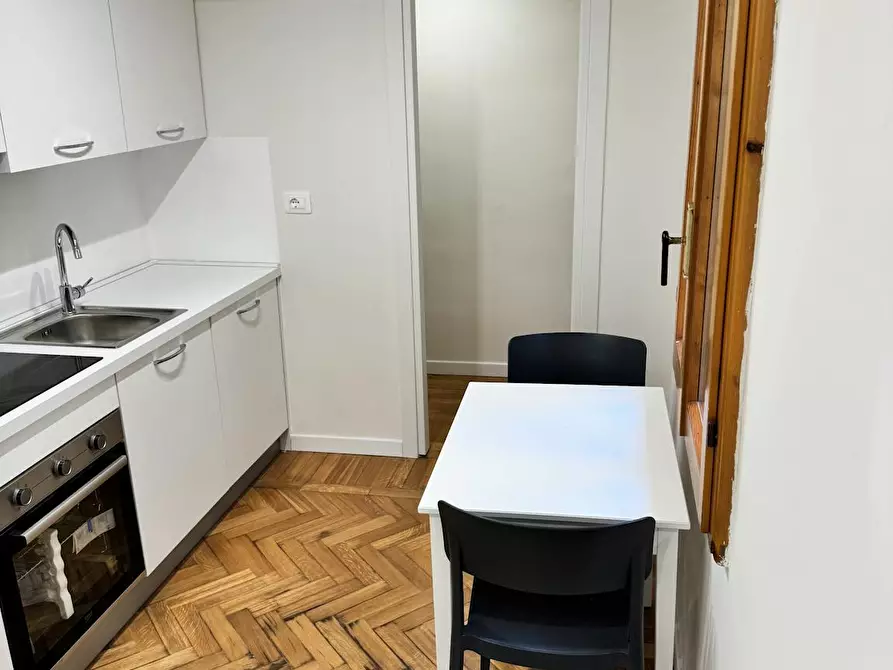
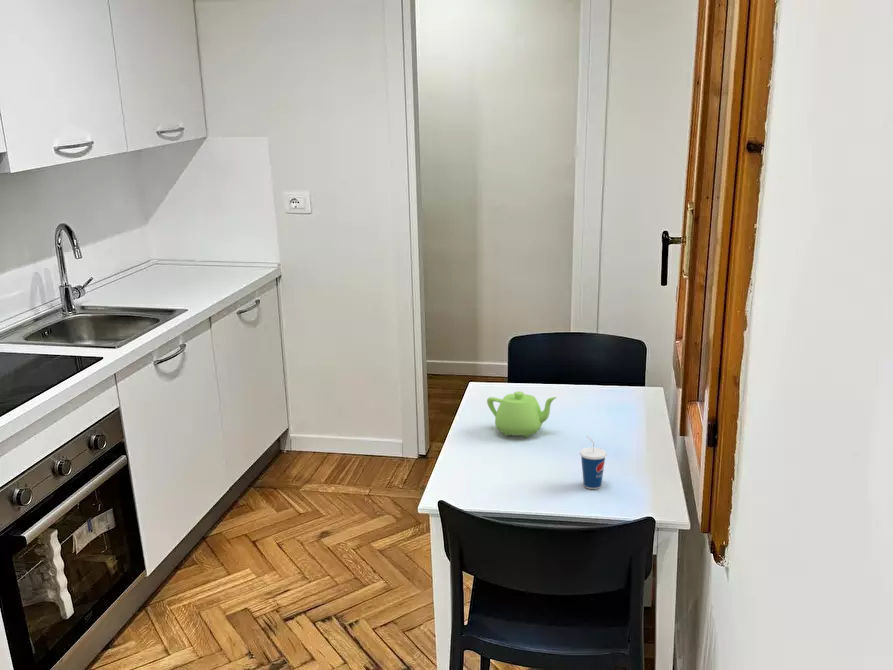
+ teapot [486,391,558,438]
+ cup [579,435,608,490]
